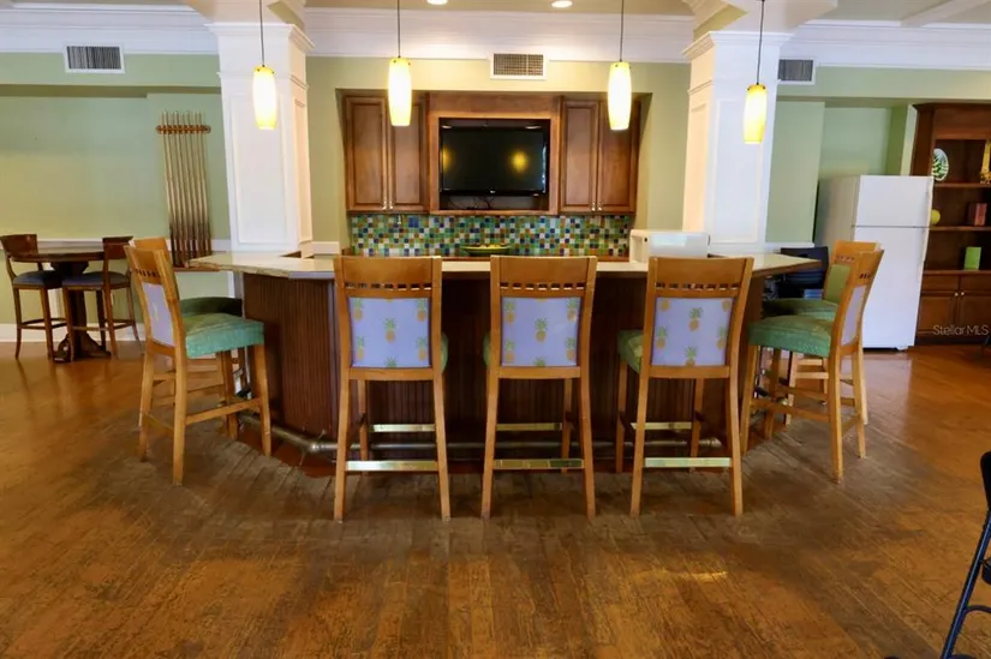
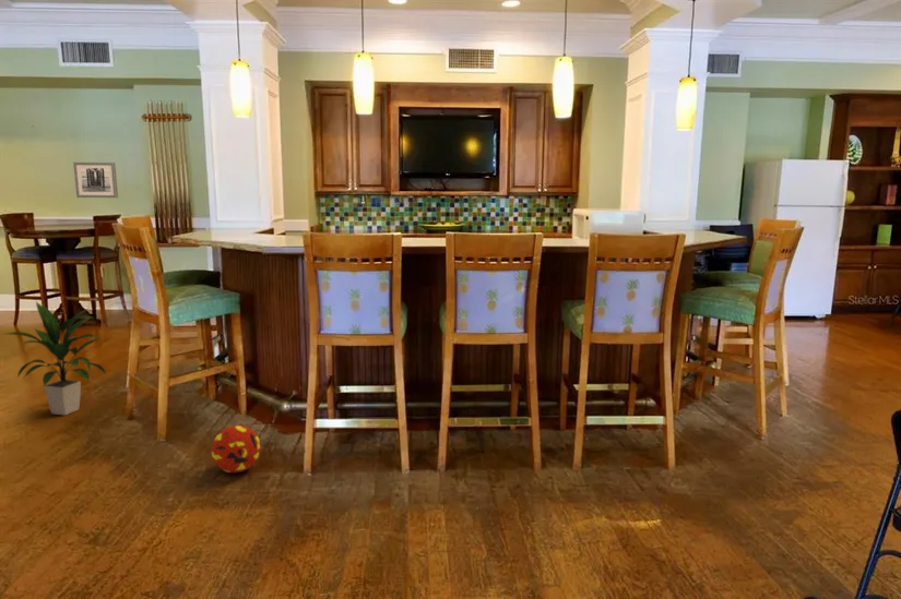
+ ball [211,424,262,474]
+ wall art [72,161,119,199]
+ indoor plant [0,301,108,416]
